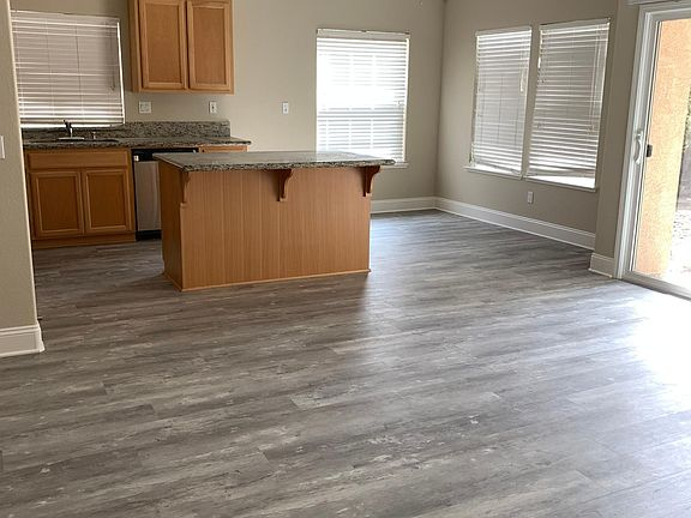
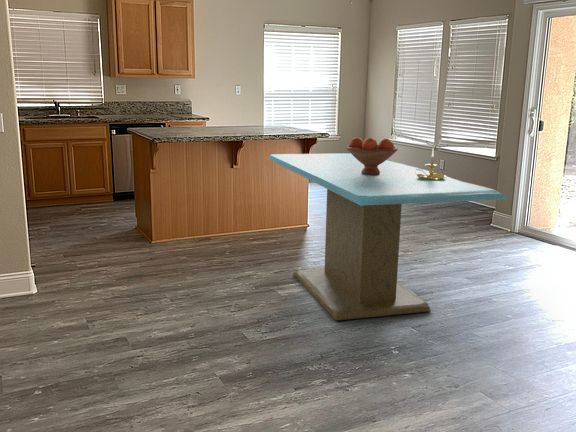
+ dining table [268,152,509,321]
+ fruit bowl [346,137,399,175]
+ candle holder [414,148,447,180]
